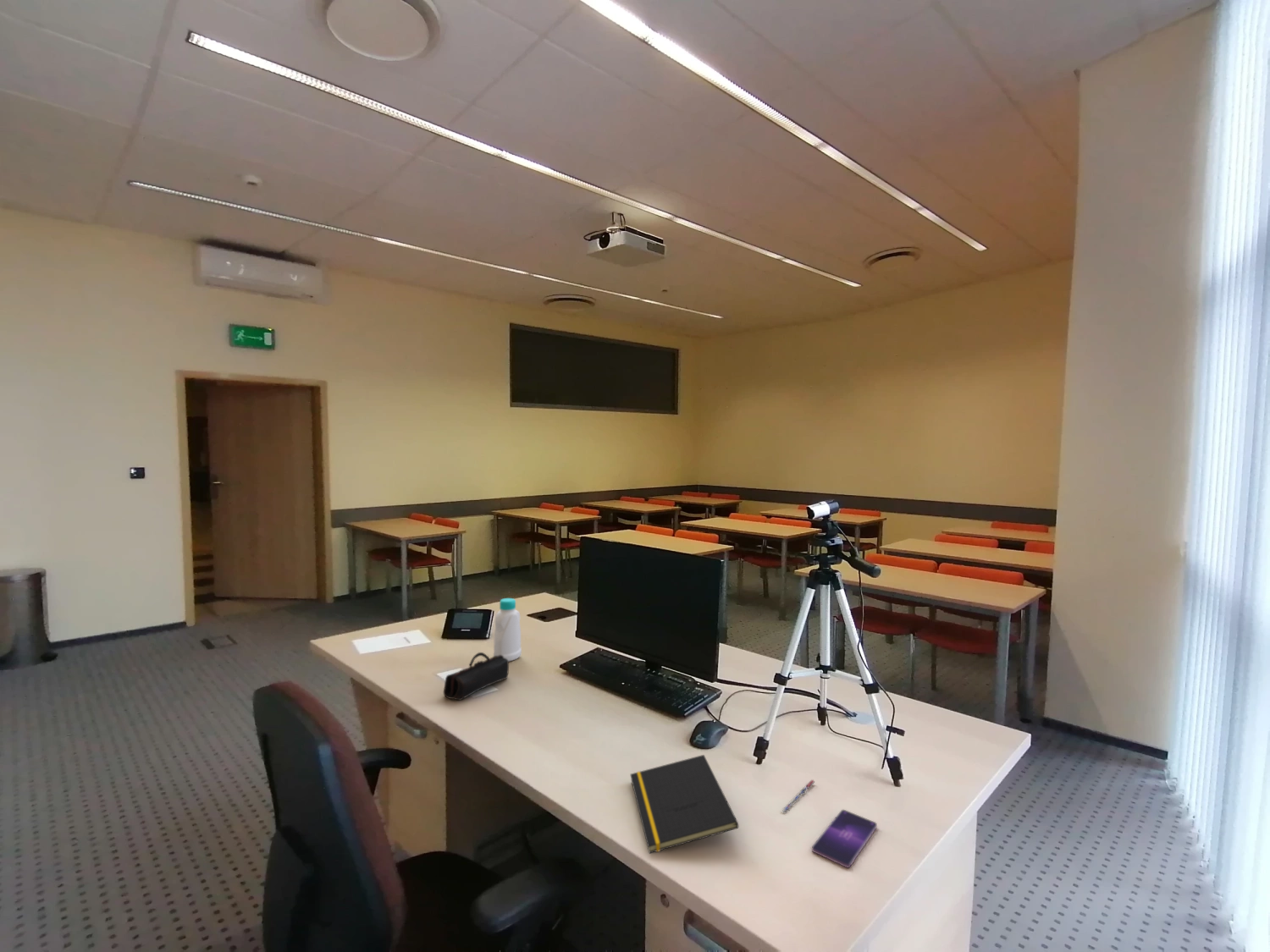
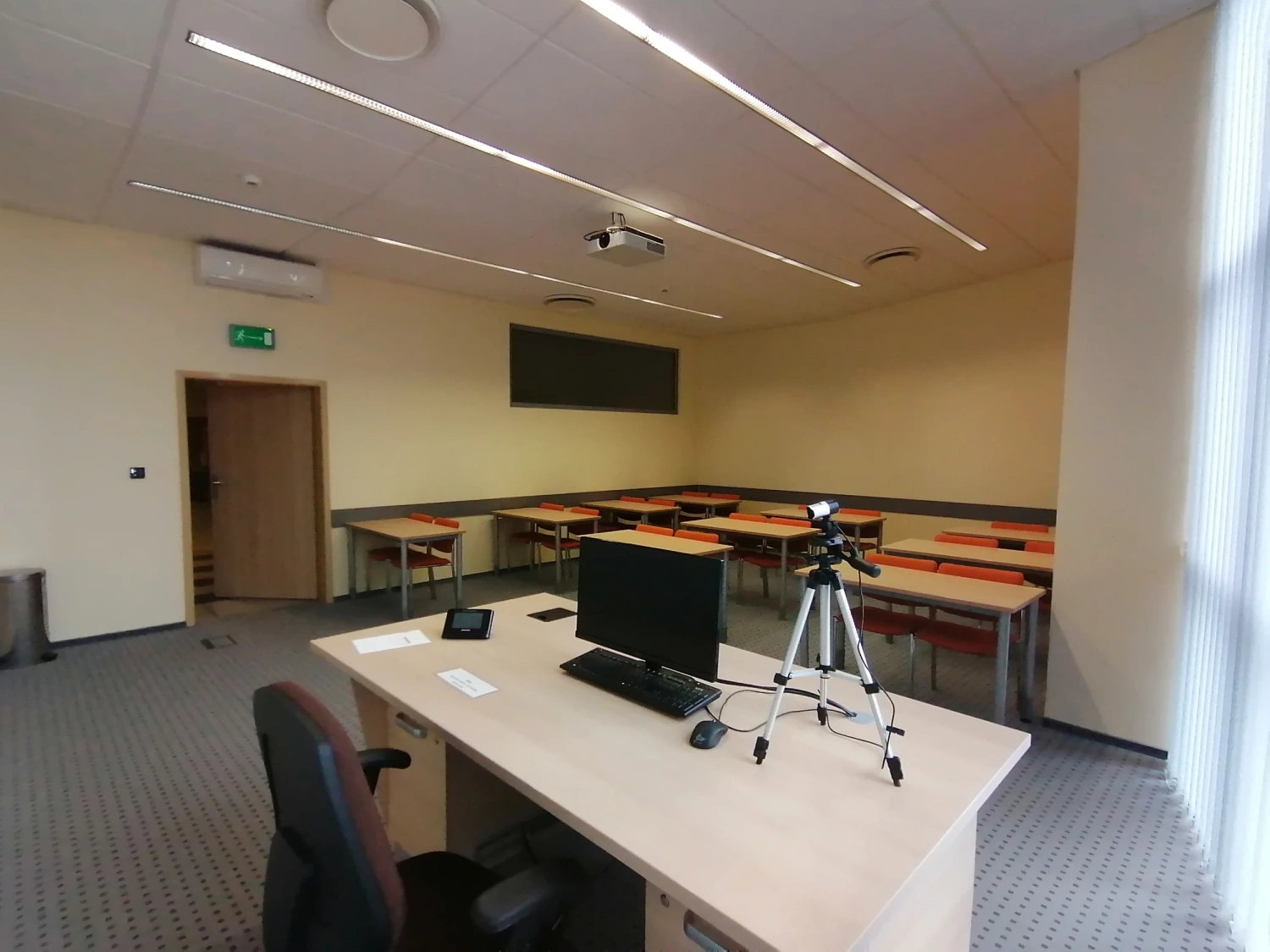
- pen [781,779,814,814]
- notepad [629,754,739,854]
- pencil case [443,652,510,701]
- bottle [493,597,522,663]
- smartphone [811,809,878,868]
